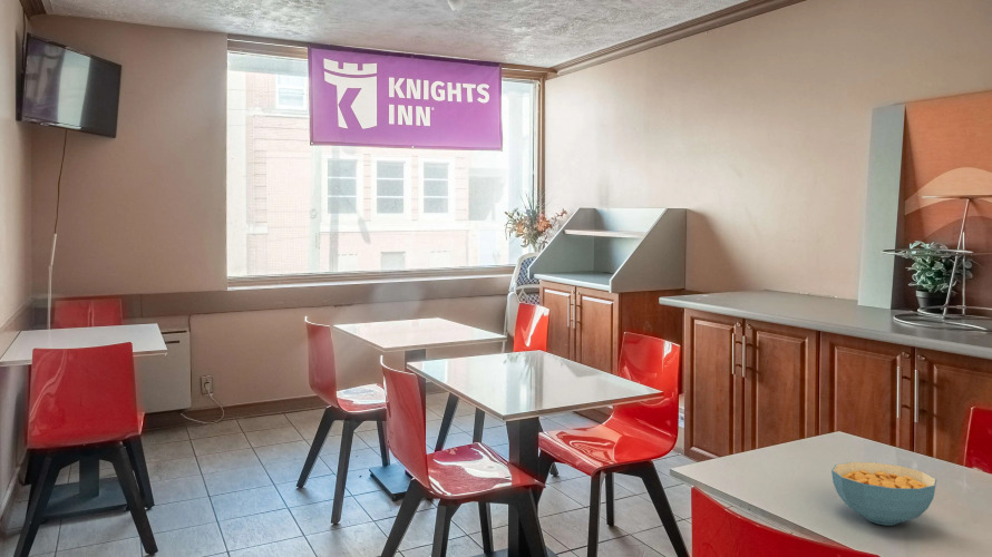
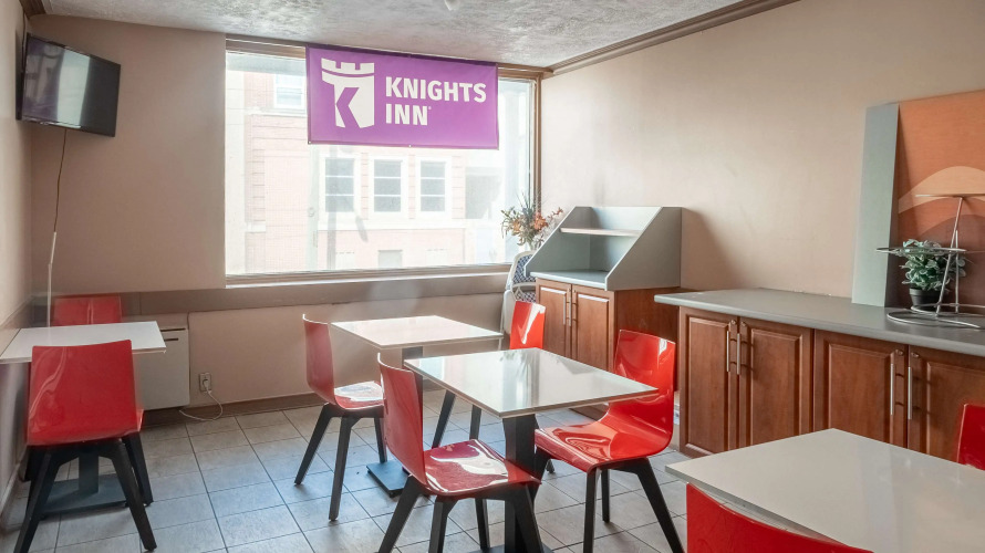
- cereal bowl [830,461,937,526]
